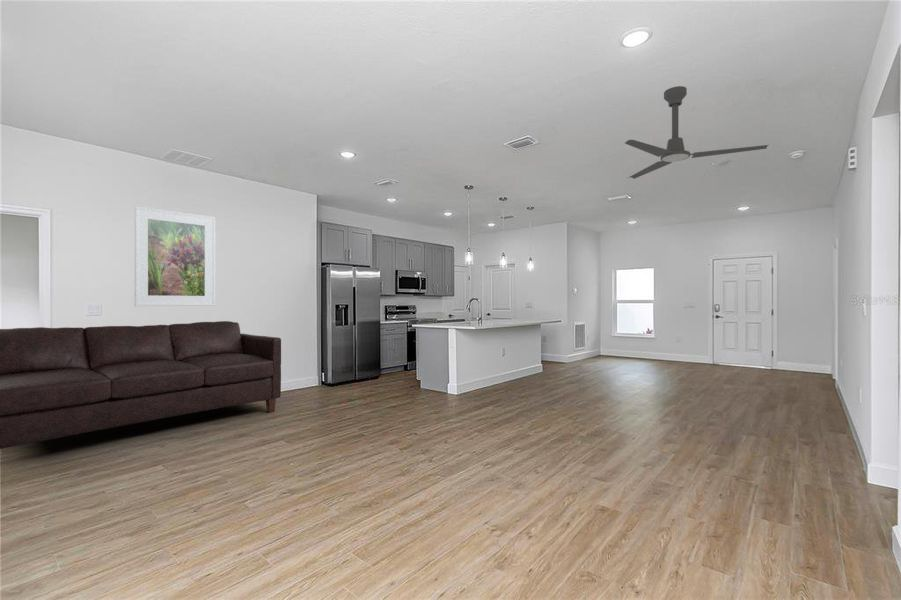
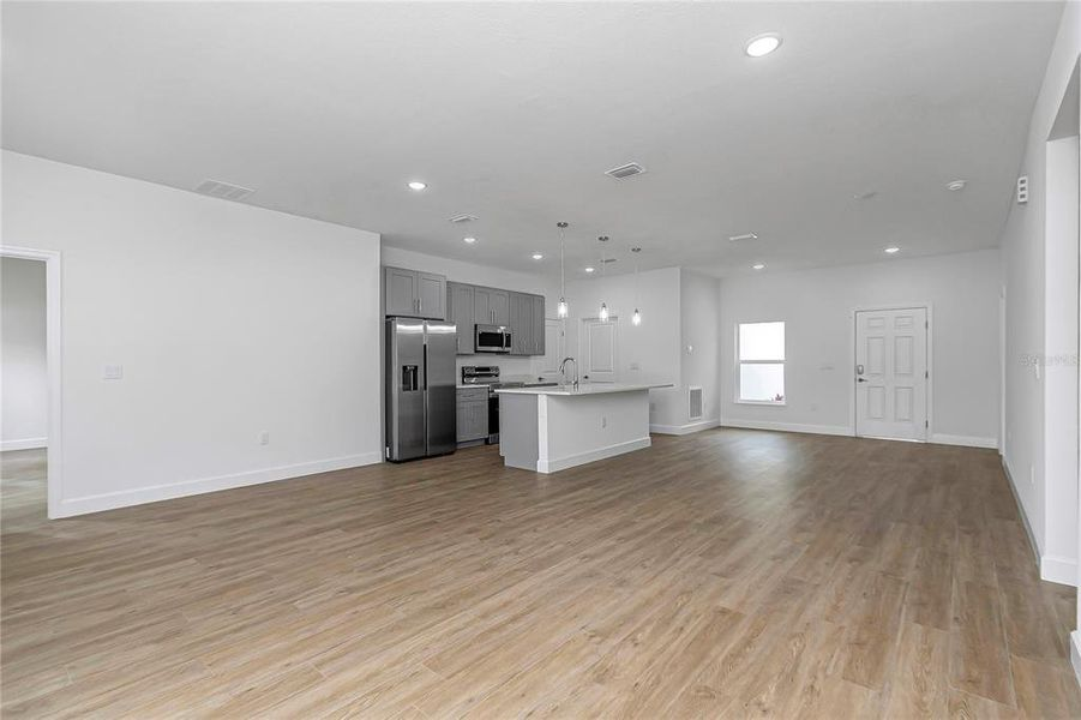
- sofa [0,320,282,450]
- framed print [134,205,216,307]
- ceiling fan [624,85,770,180]
